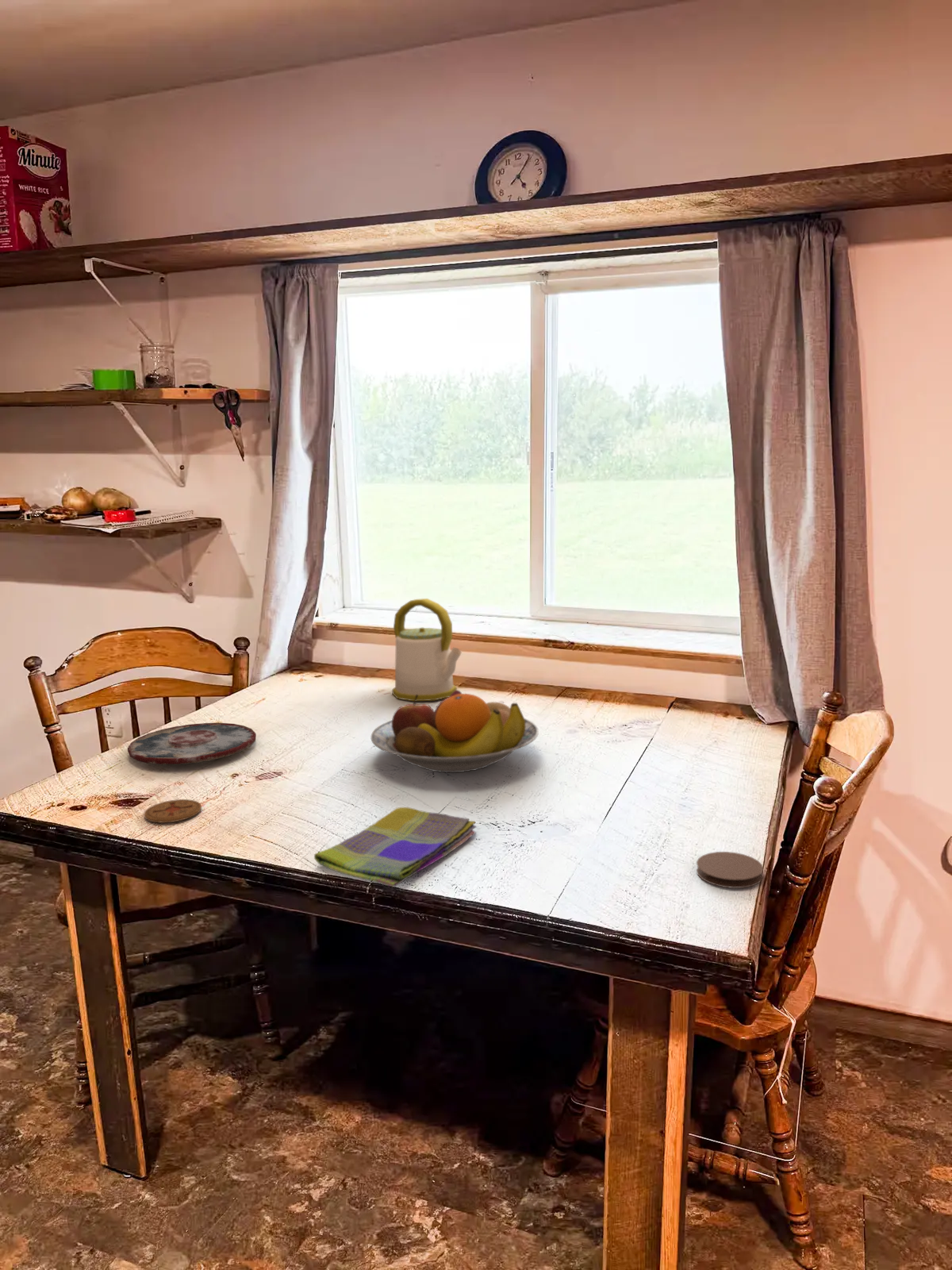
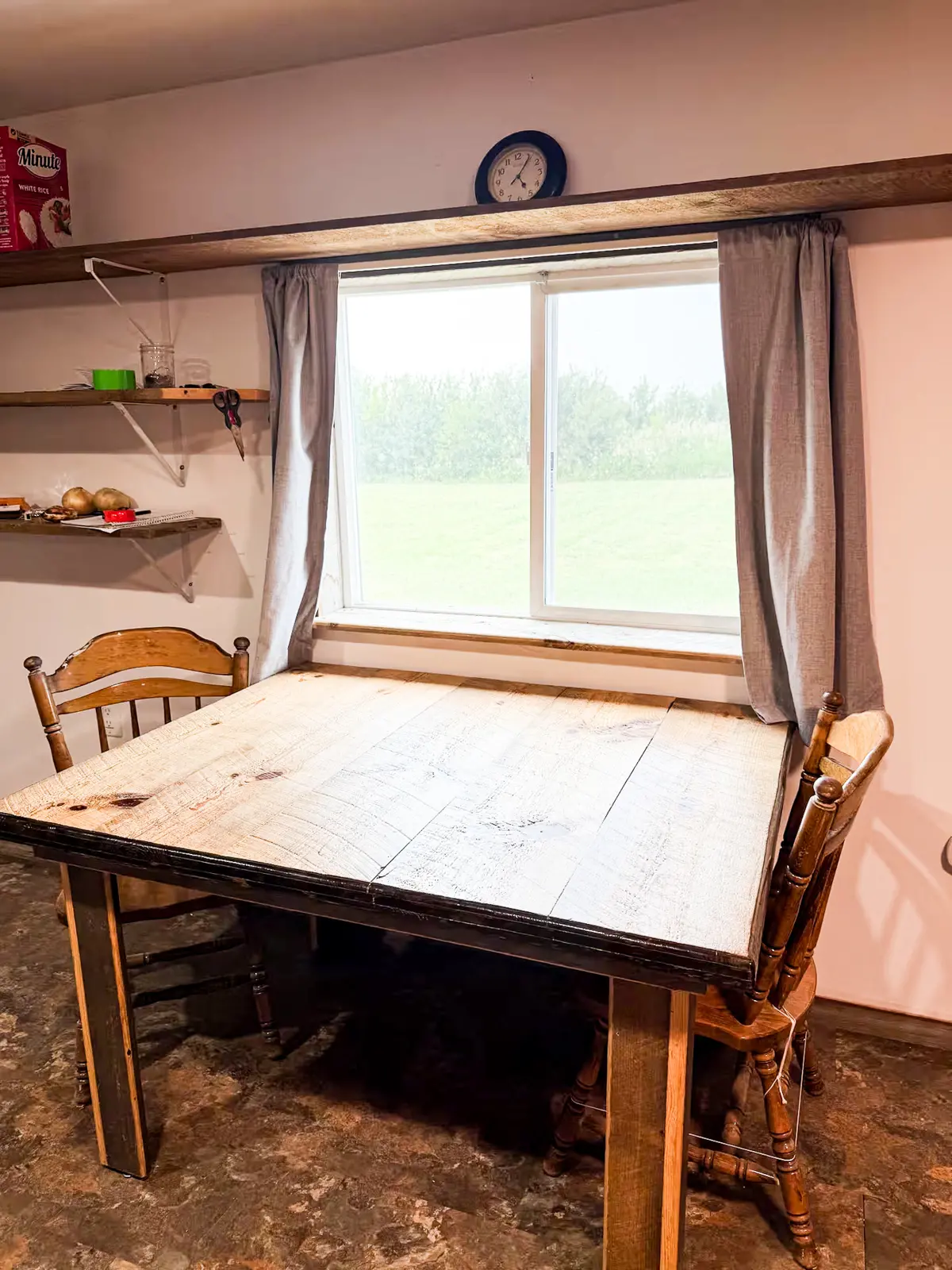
- coaster [696,851,764,889]
- kettle [391,598,463,702]
- dish towel [313,806,478,888]
- coaster [144,799,202,823]
- fruit bowl [370,689,539,773]
- plate [127,722,257,765]
